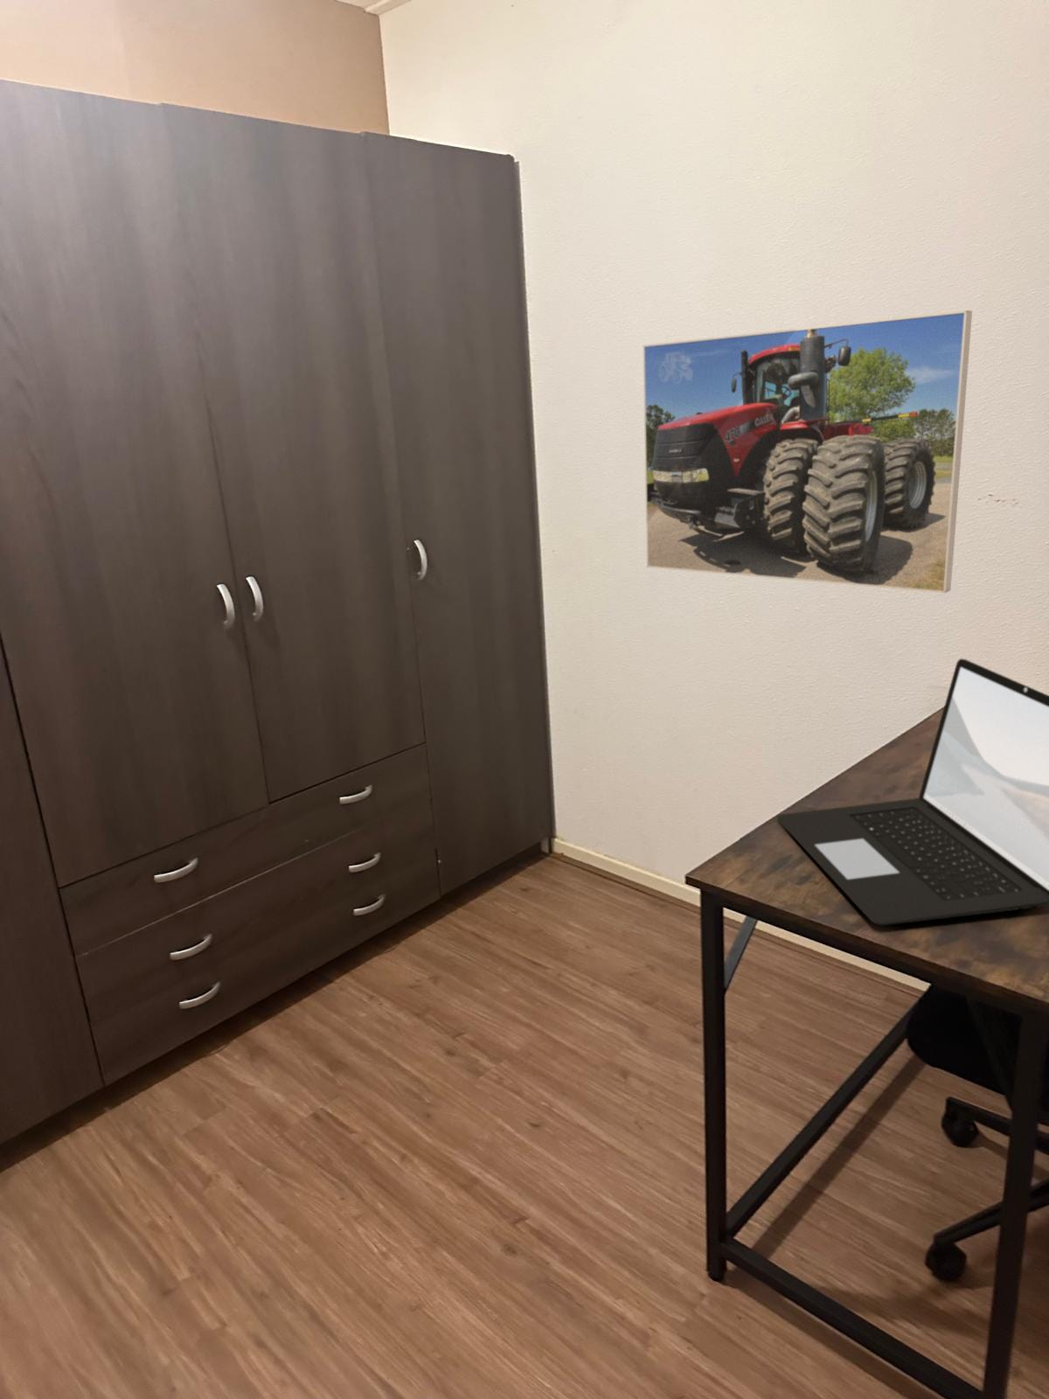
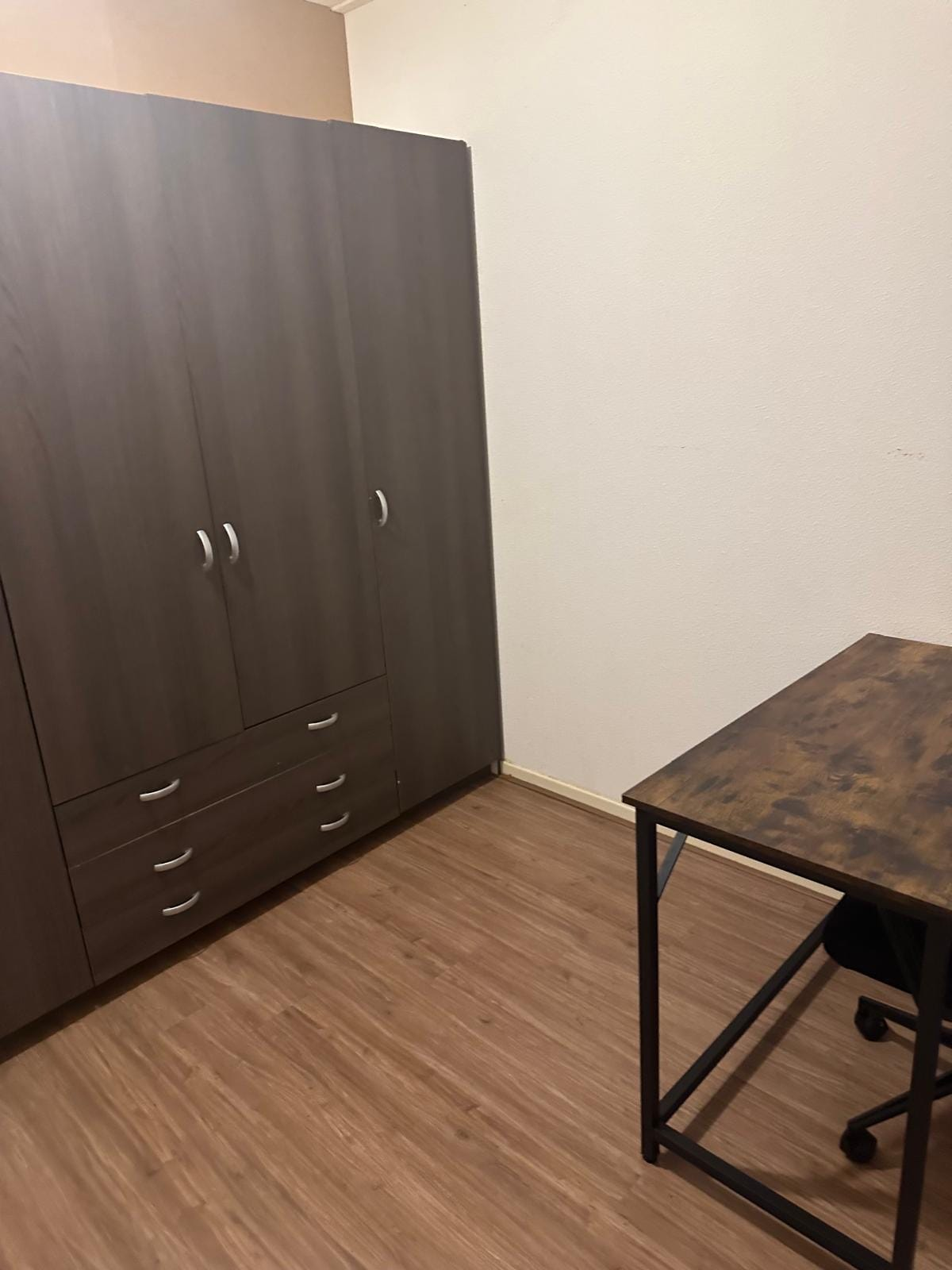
- laptop [776,658,1049,926]
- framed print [642,310,973,594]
